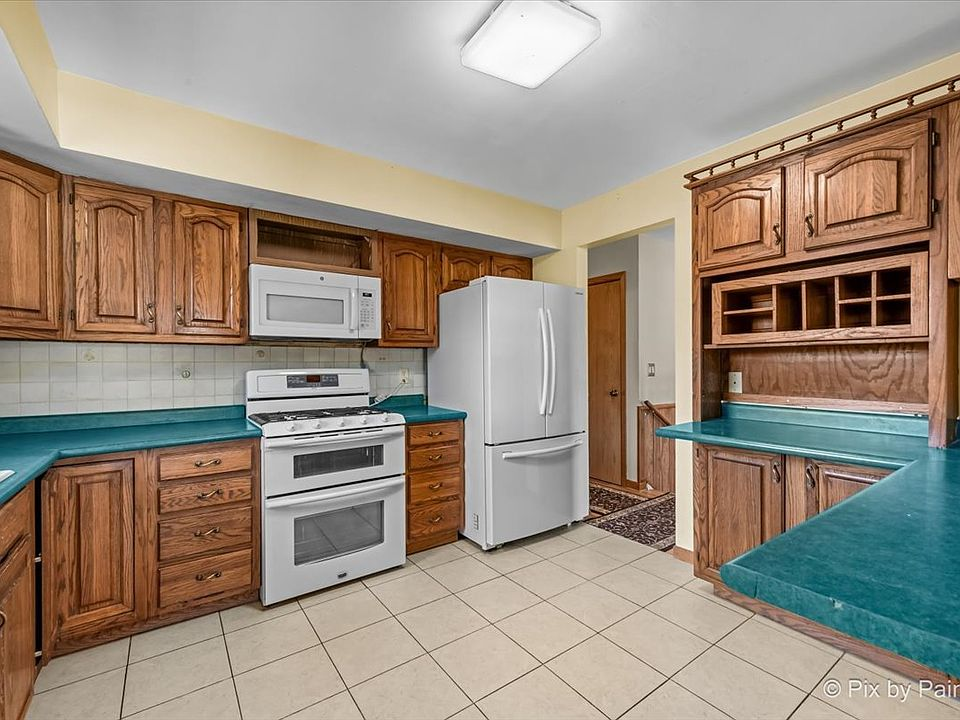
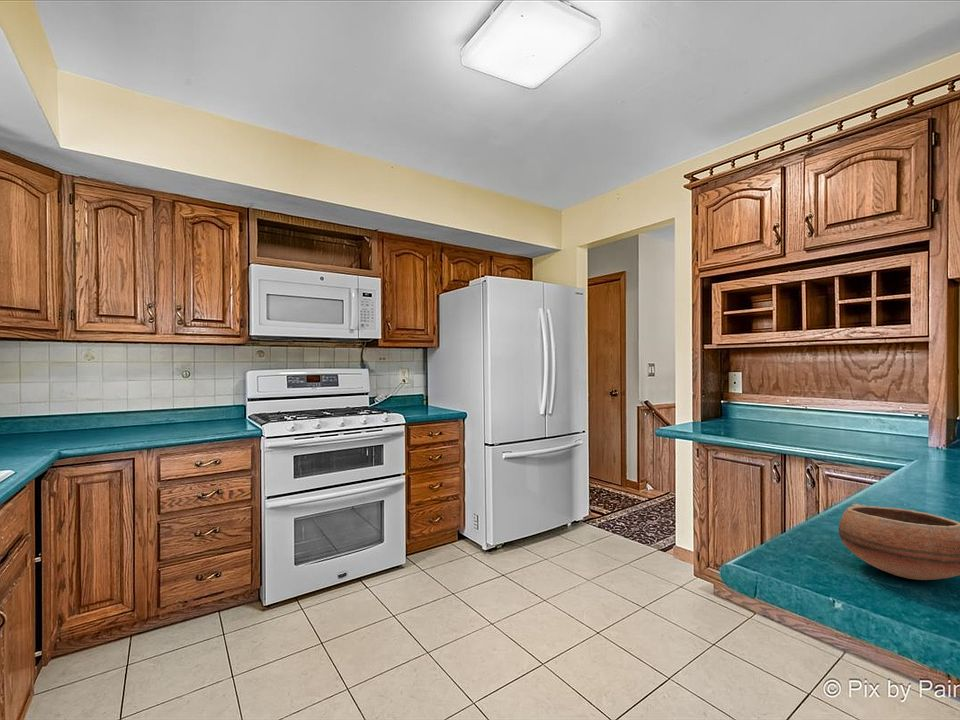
+ bowl [838,503,960,581]
